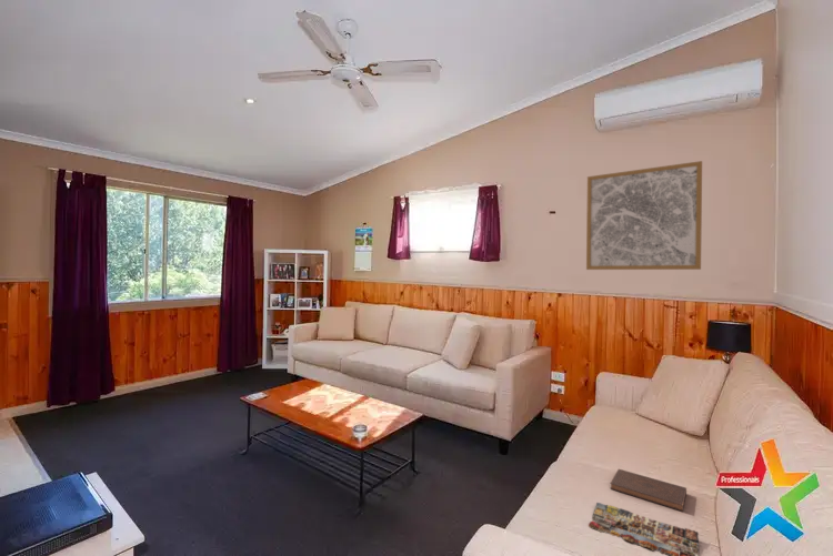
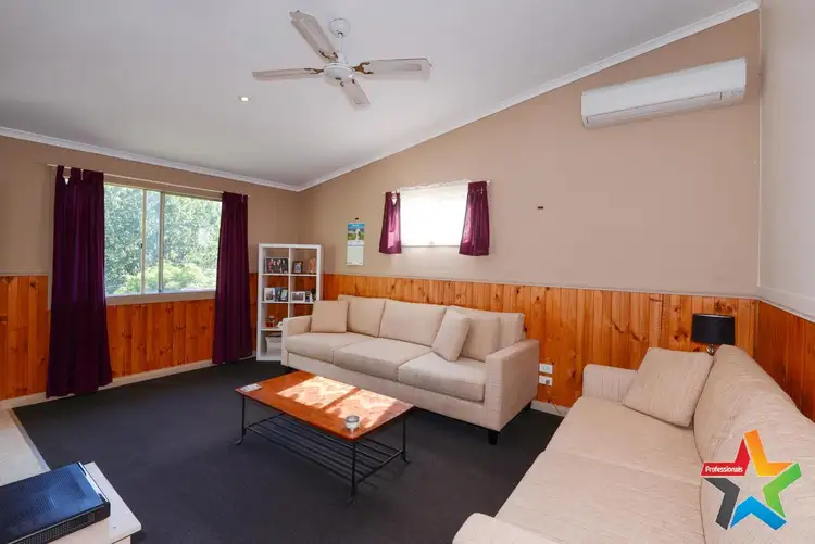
- book [610,468,688,513]
- wall art [585,160,703,271]
- magazine [588,502,700,556]
